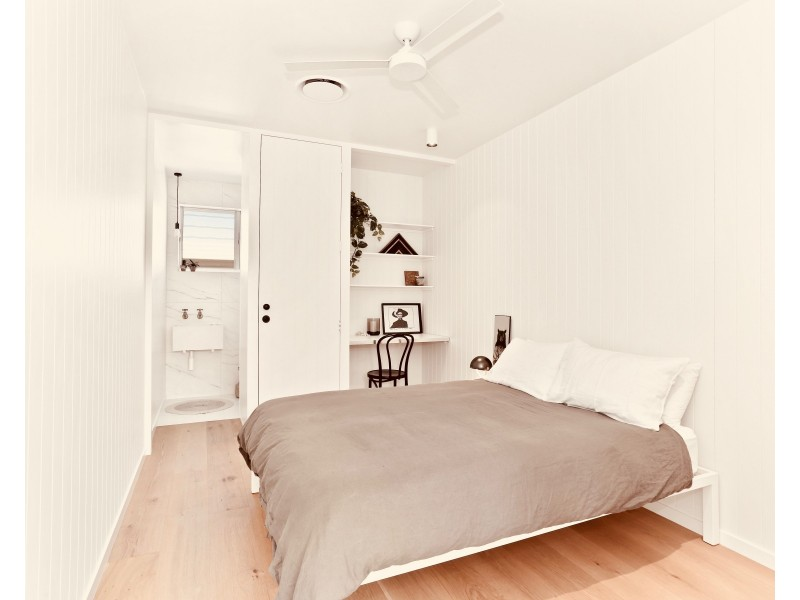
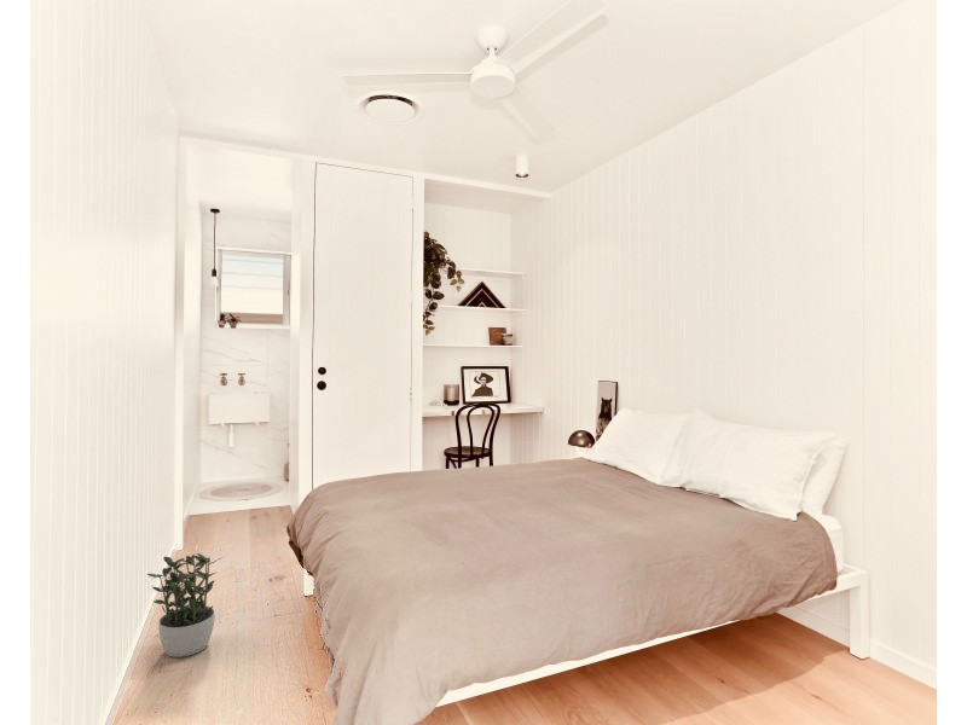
+ potted plant [146,551,224,659]
